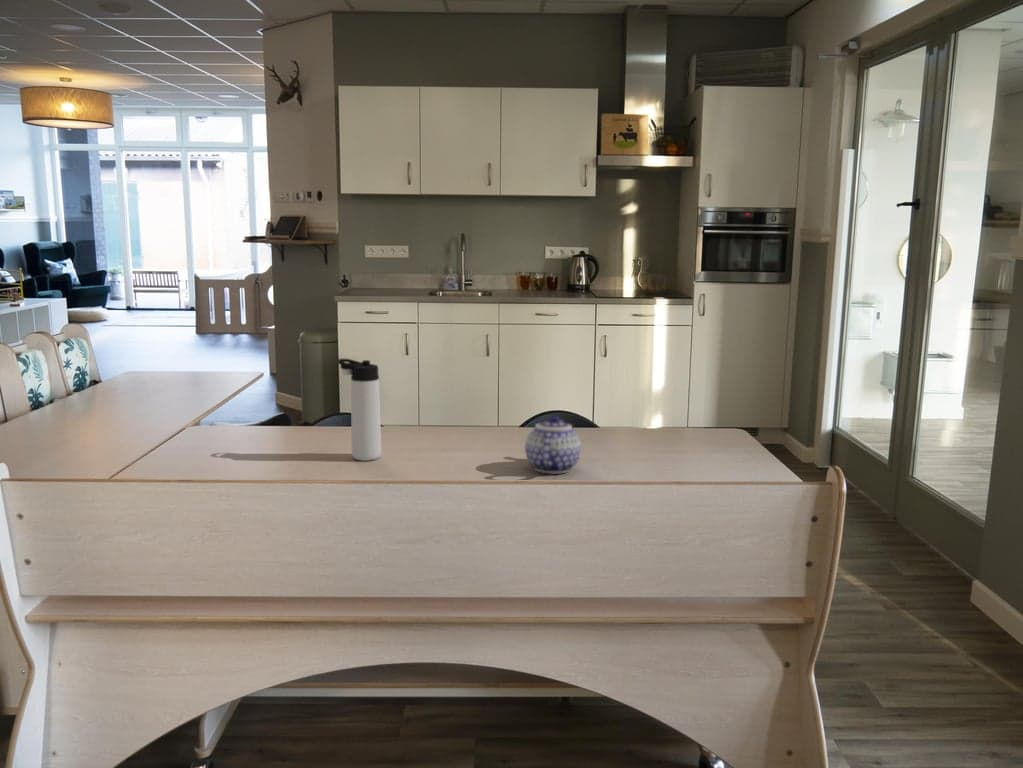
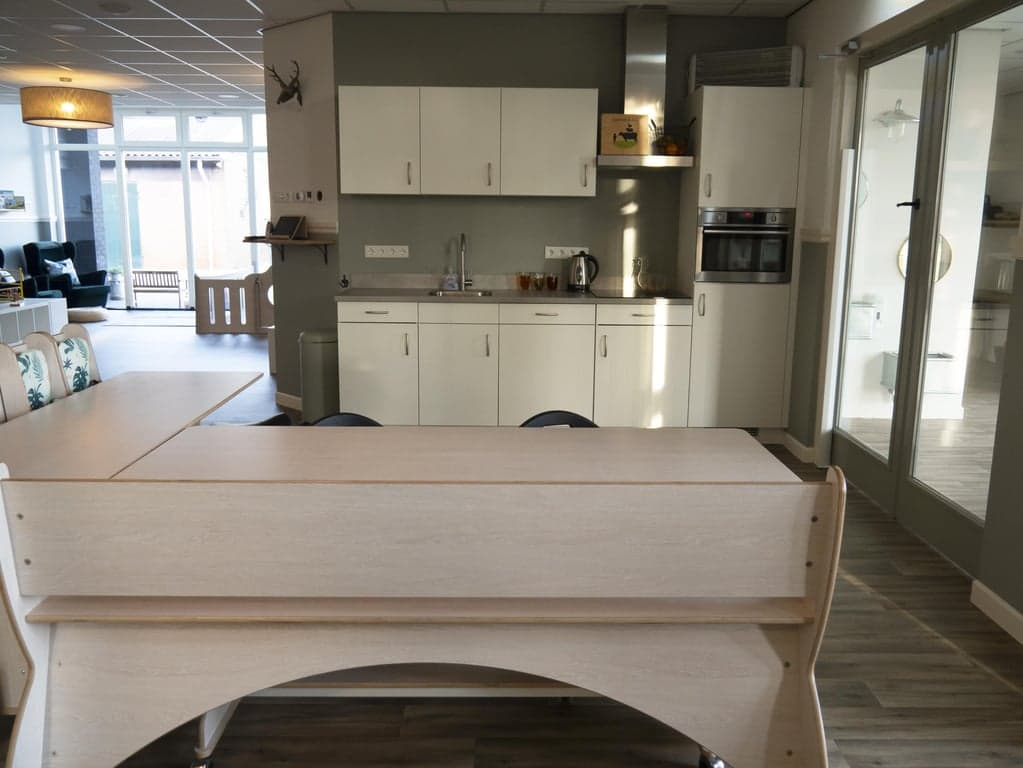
- teapot [524,414,582,475]
- thermos bottle [337,358,382,462]
